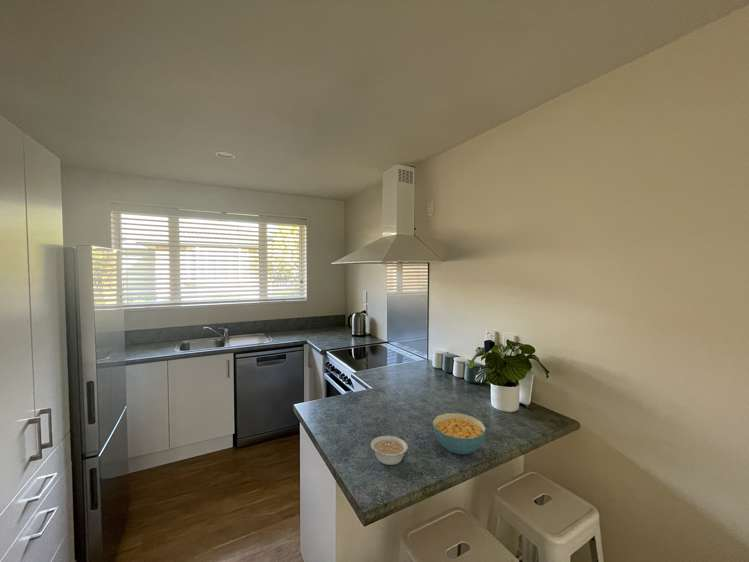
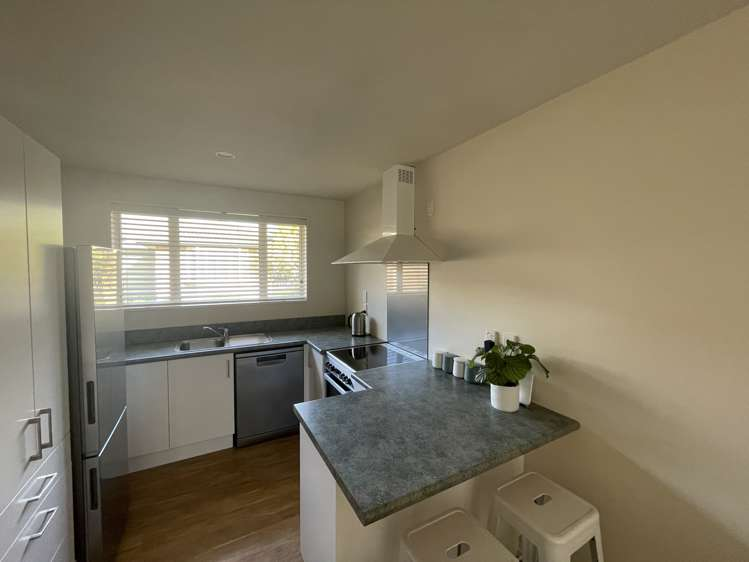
- legume [370,435,409,466]
- cereal bowl [431,412,487,455]
